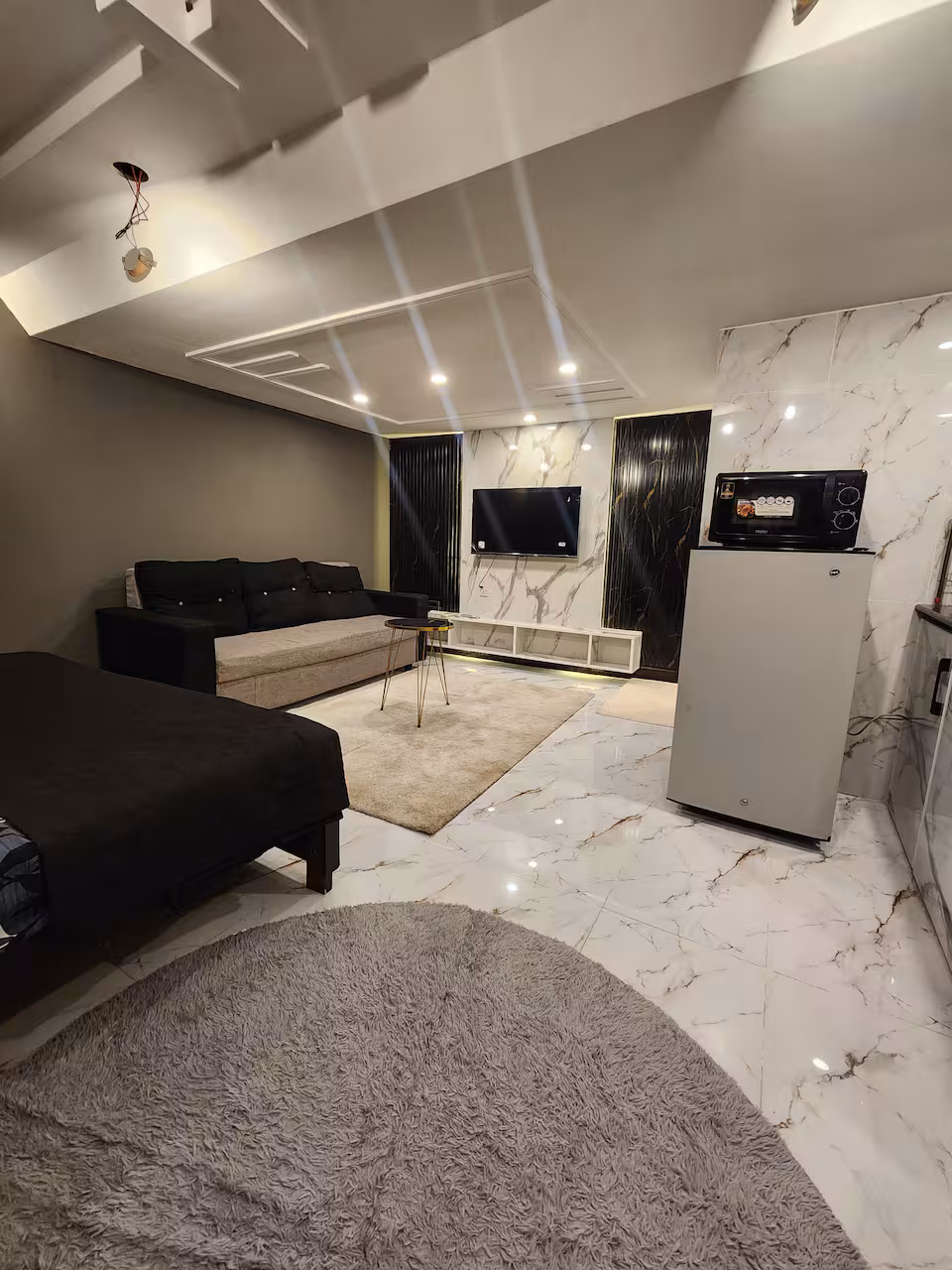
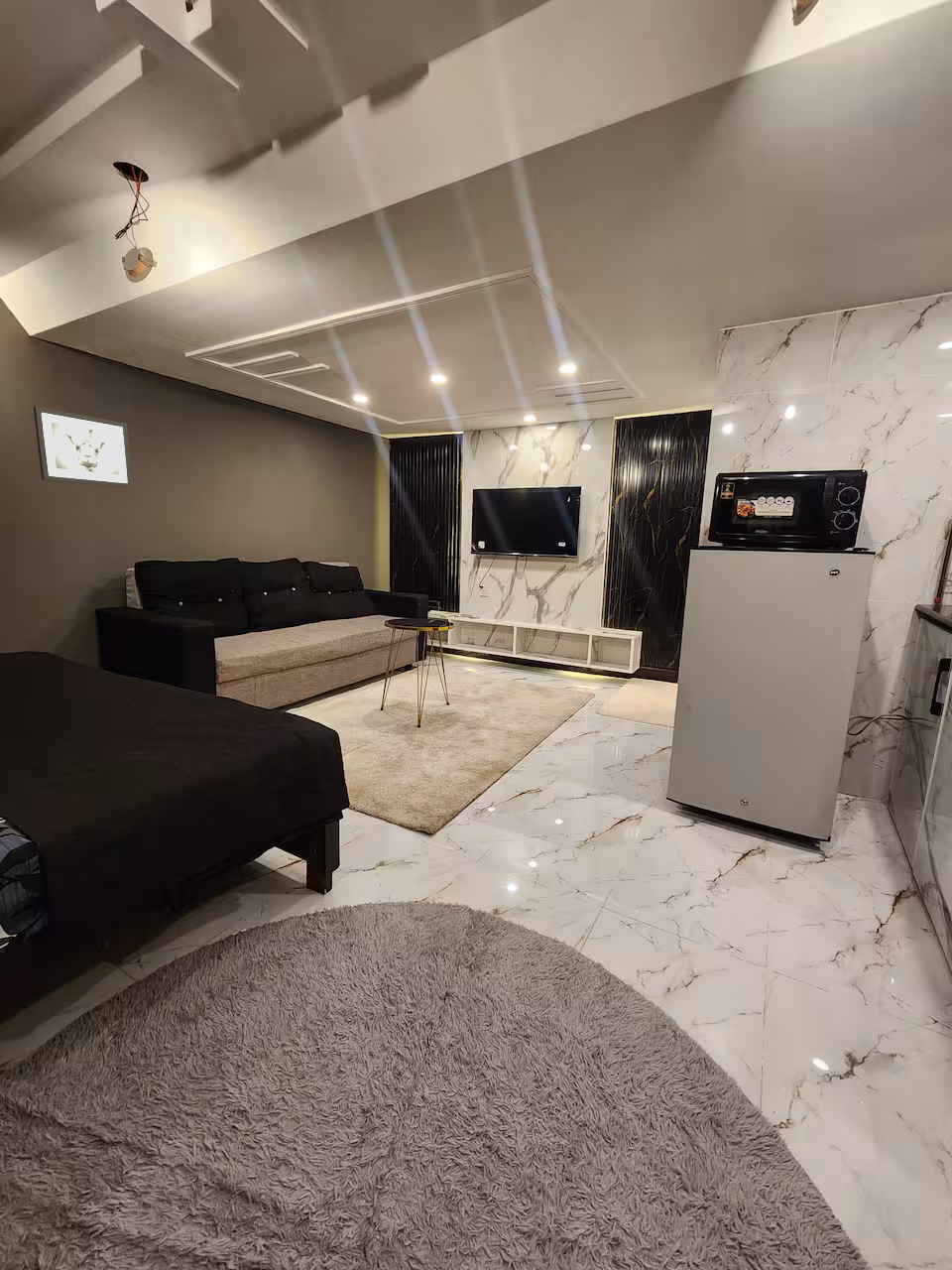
+ wall art [33,406,134,489]
